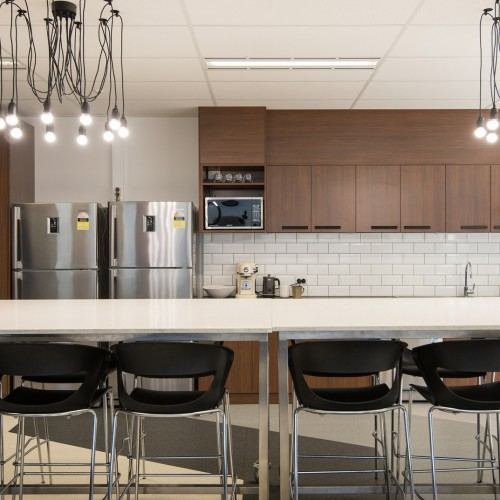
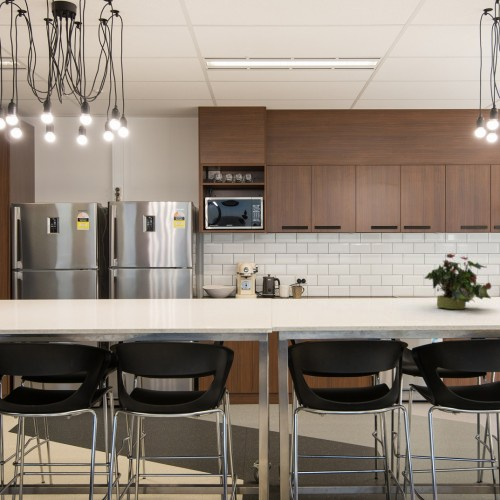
+ potted plant [424,252,493,310]
